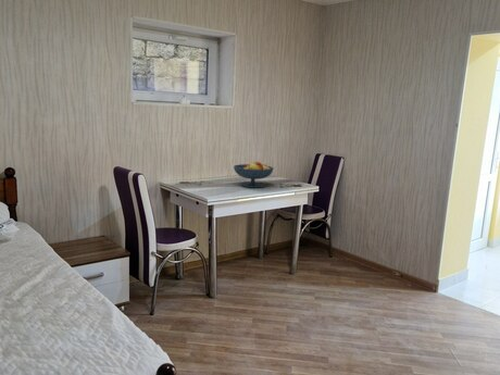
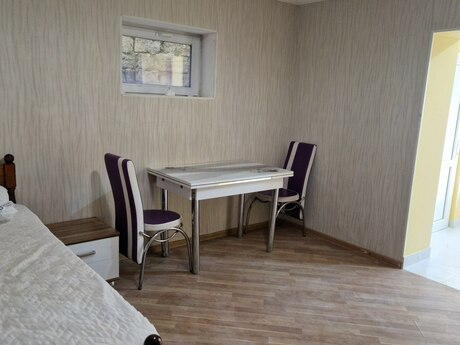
- fruit bowl [233,161,275,188]
